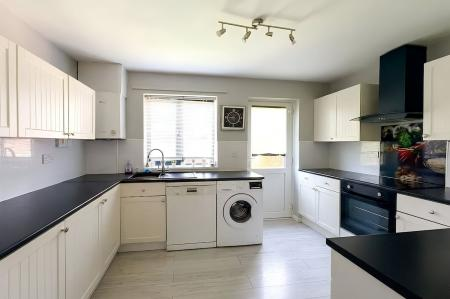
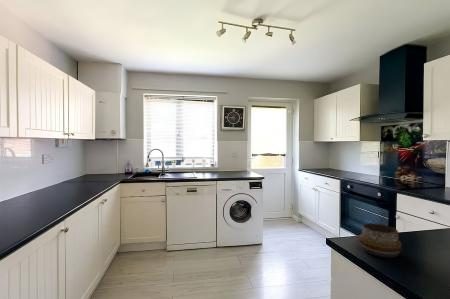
+ decorative bowl [358,222,403,259]
